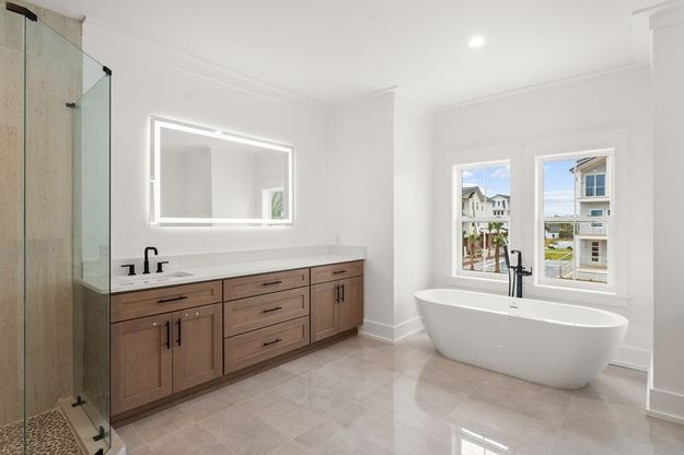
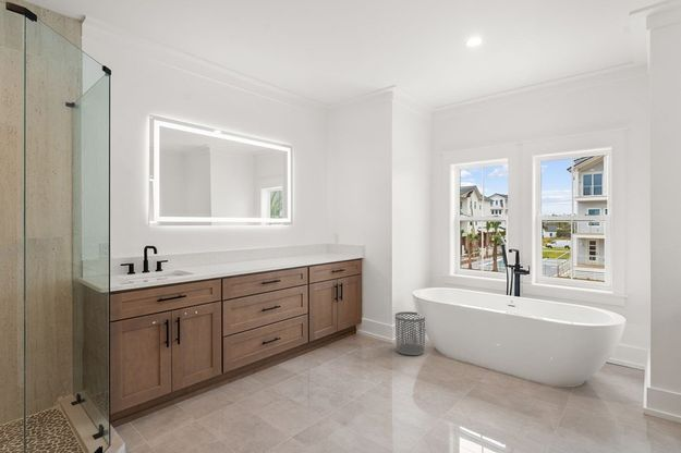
+ waste bin [394,310,426,356]
